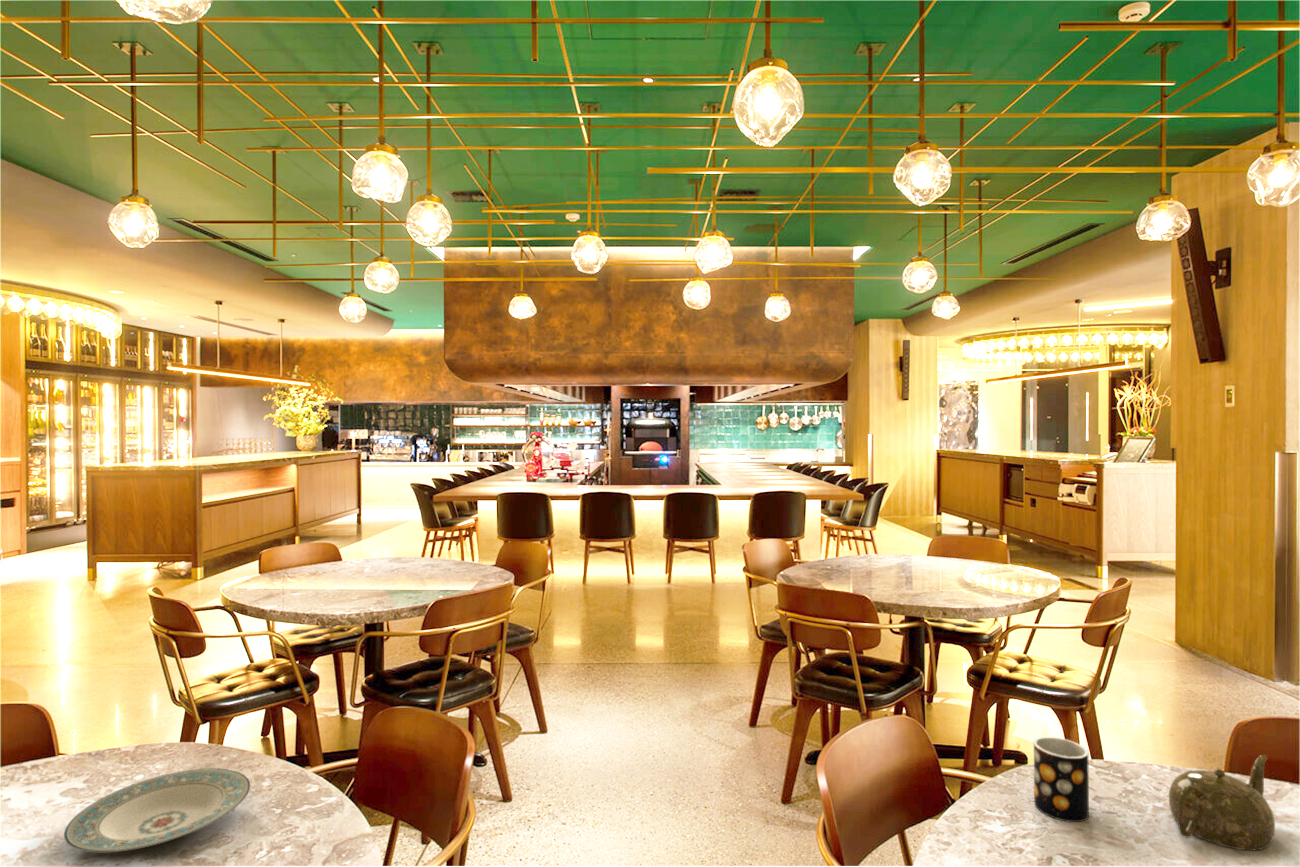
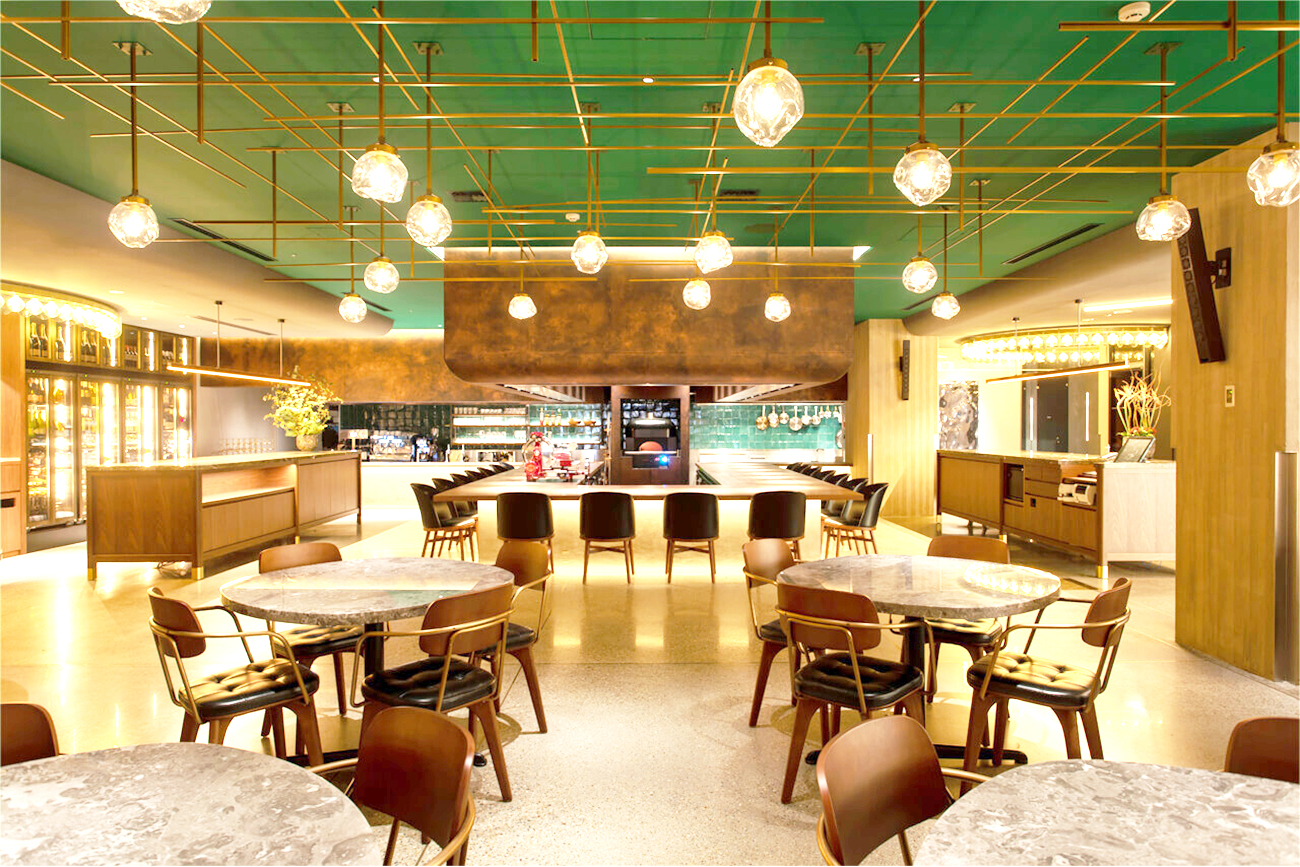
- teapot [1168,754,1276,851]
- plate [63,768,252,853]
- mug [1033,736,1090,823]
